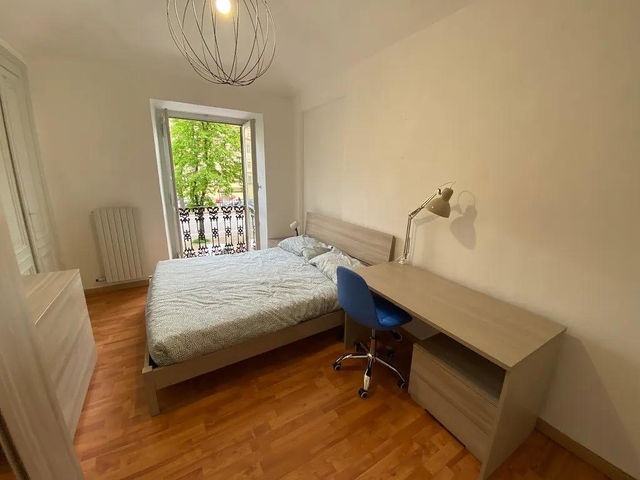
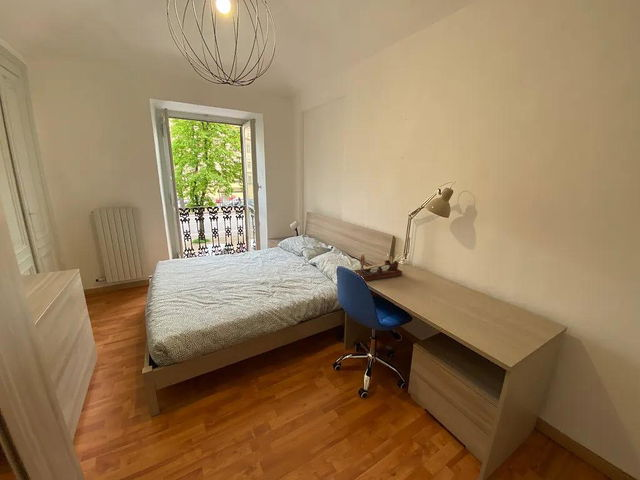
+ desk organizer [352,253,403,282]
